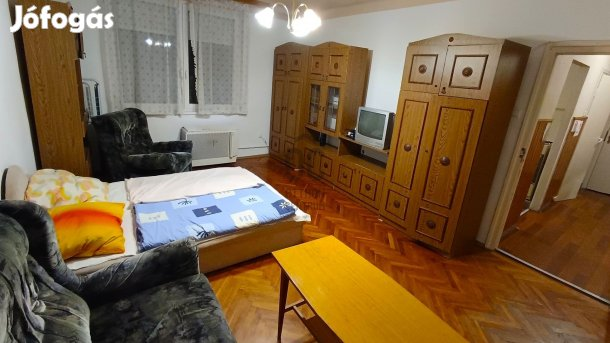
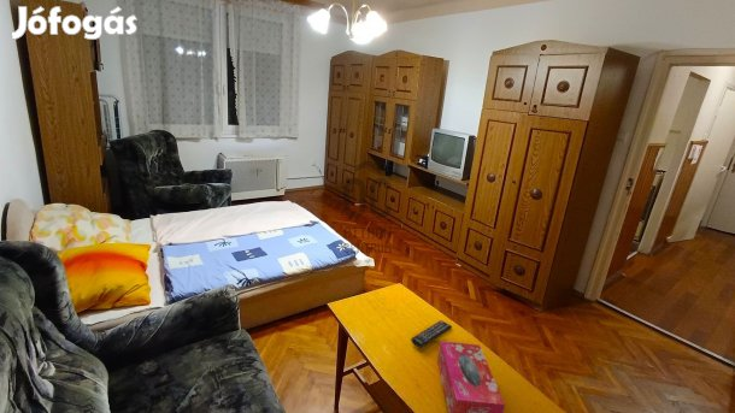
+ tissue box [436,340,506,413]
+ remote control [410,319,453,349]
